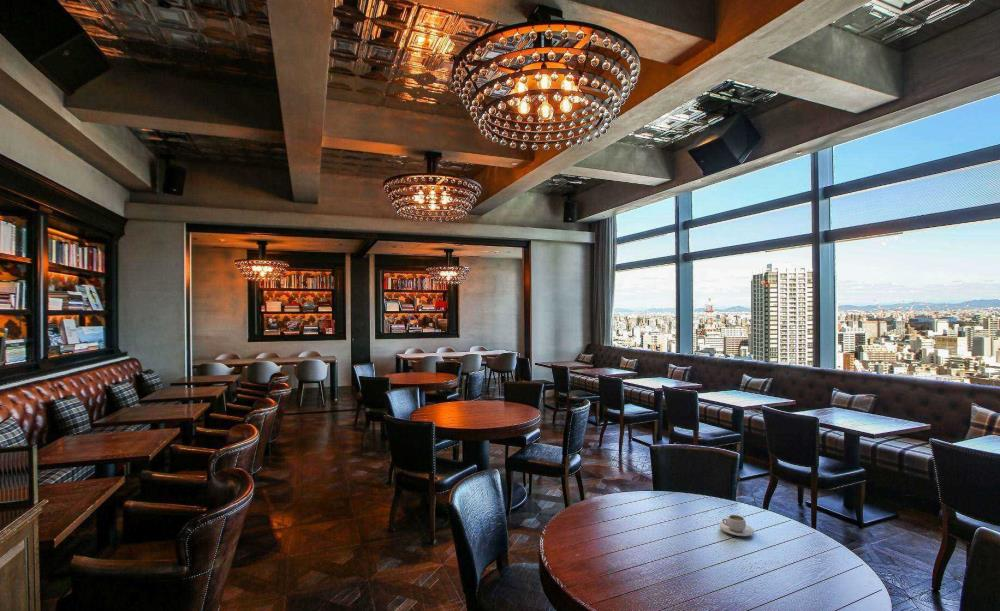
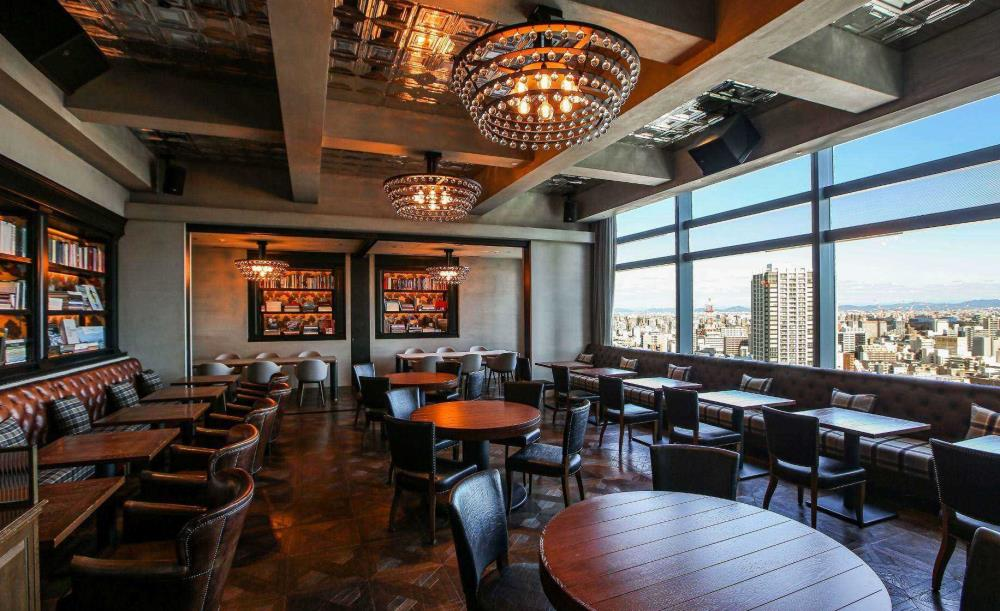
- teacup [718,514,755,537]
